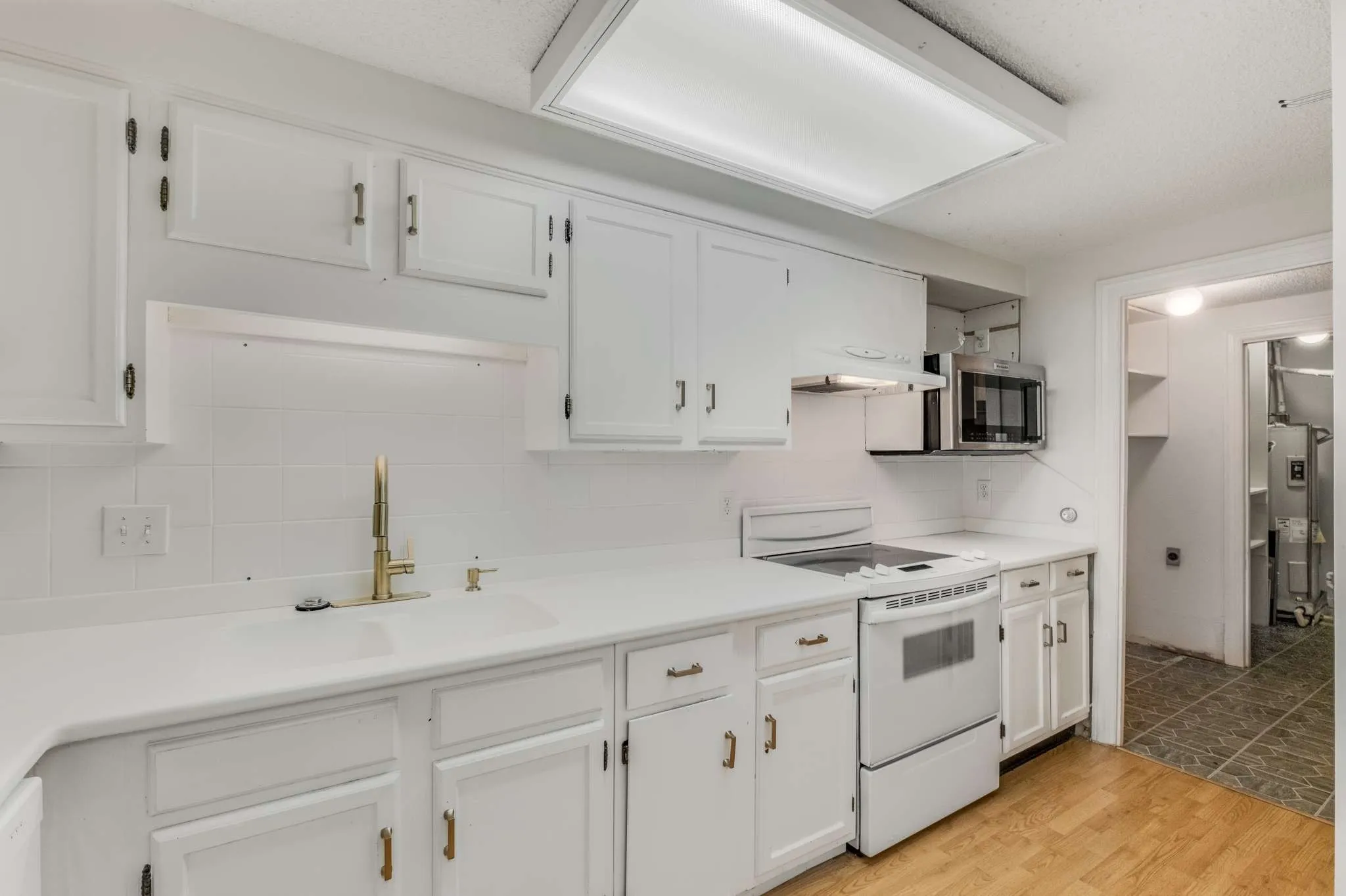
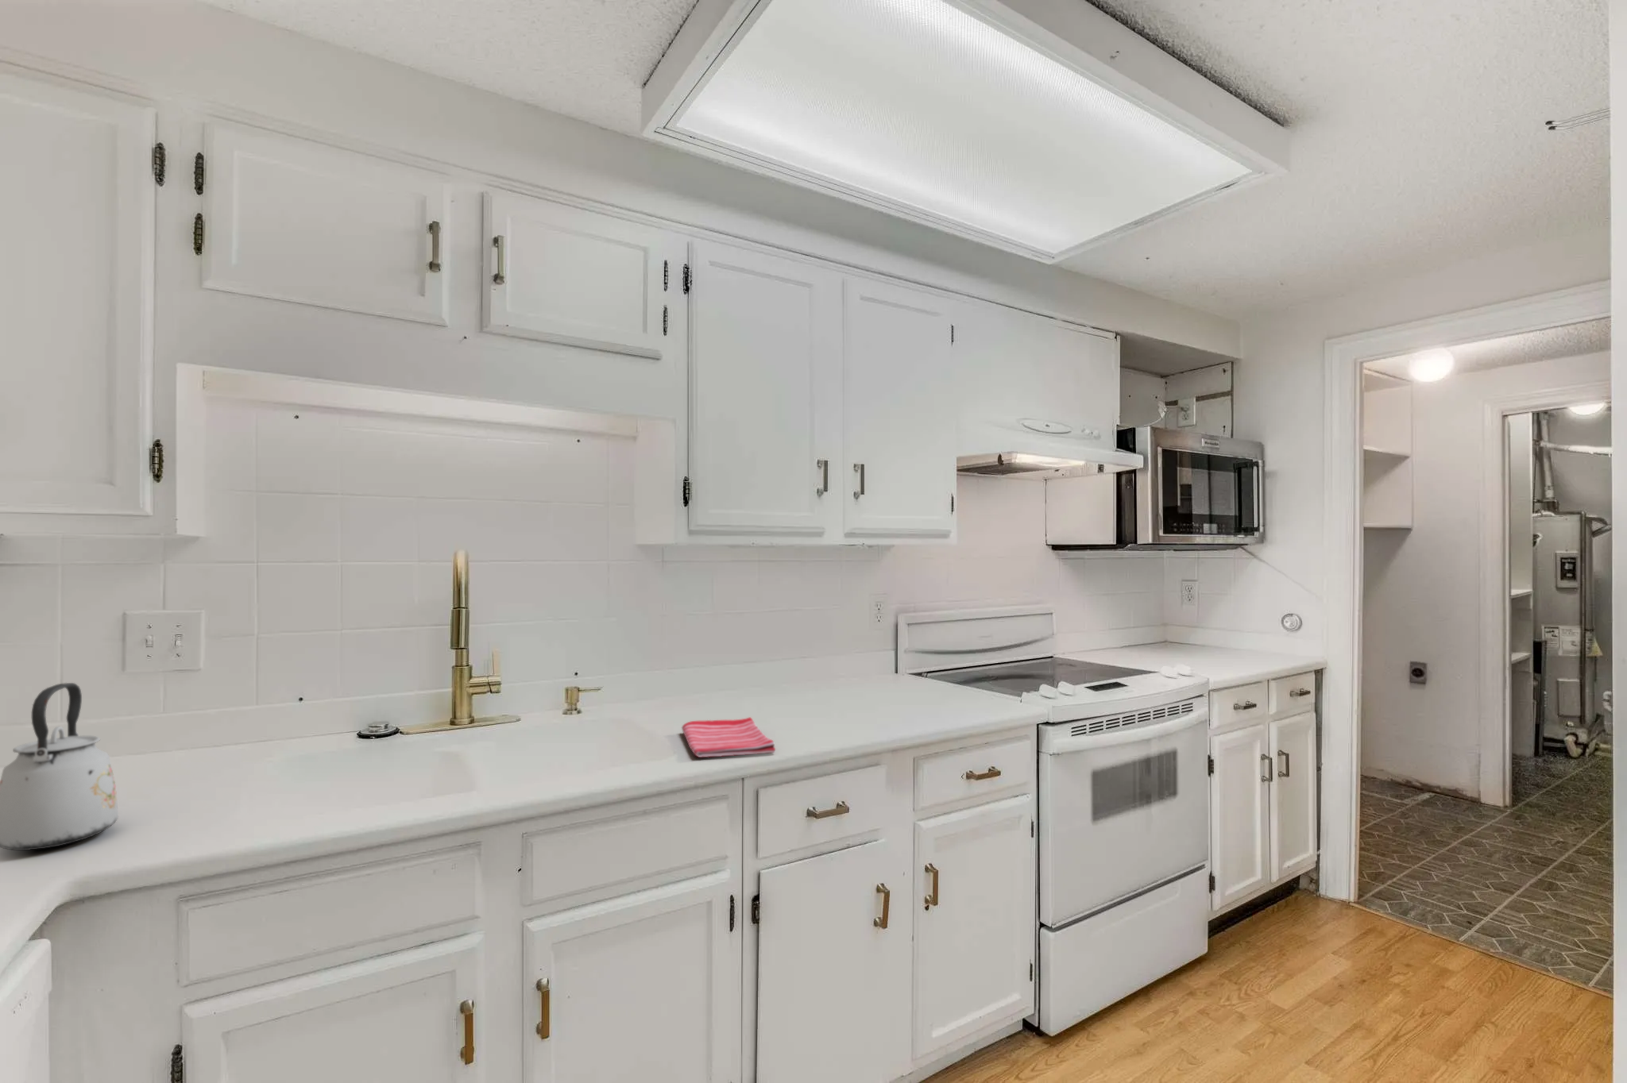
+ dish towel [681,717,776,758]
+ kettle [0,682,120,851]
